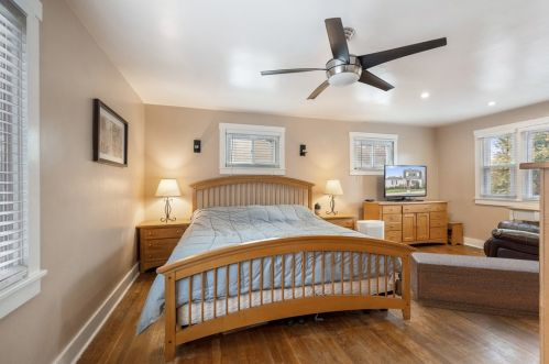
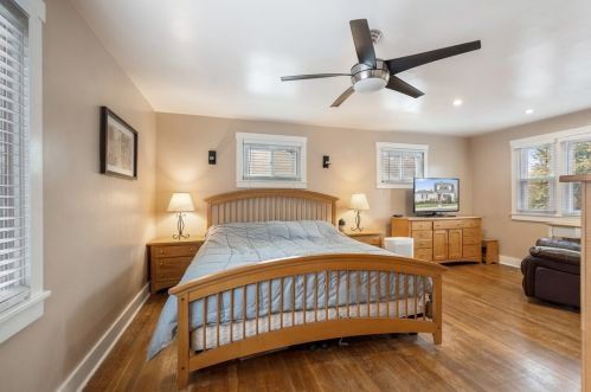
- bench [409,252,540,321]
